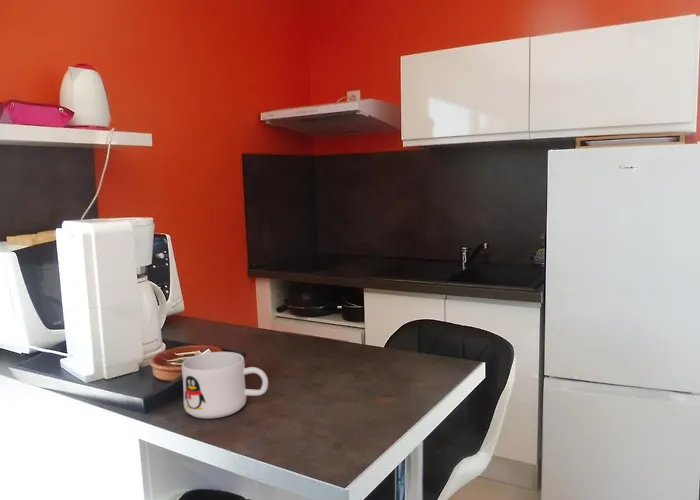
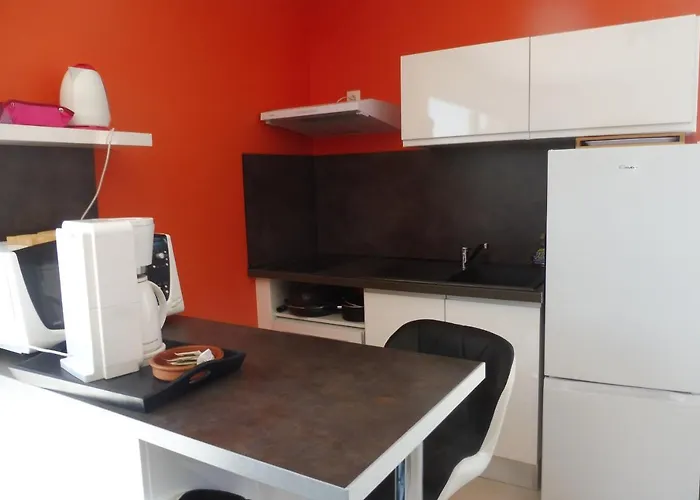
- mug [181,351,269,419]
